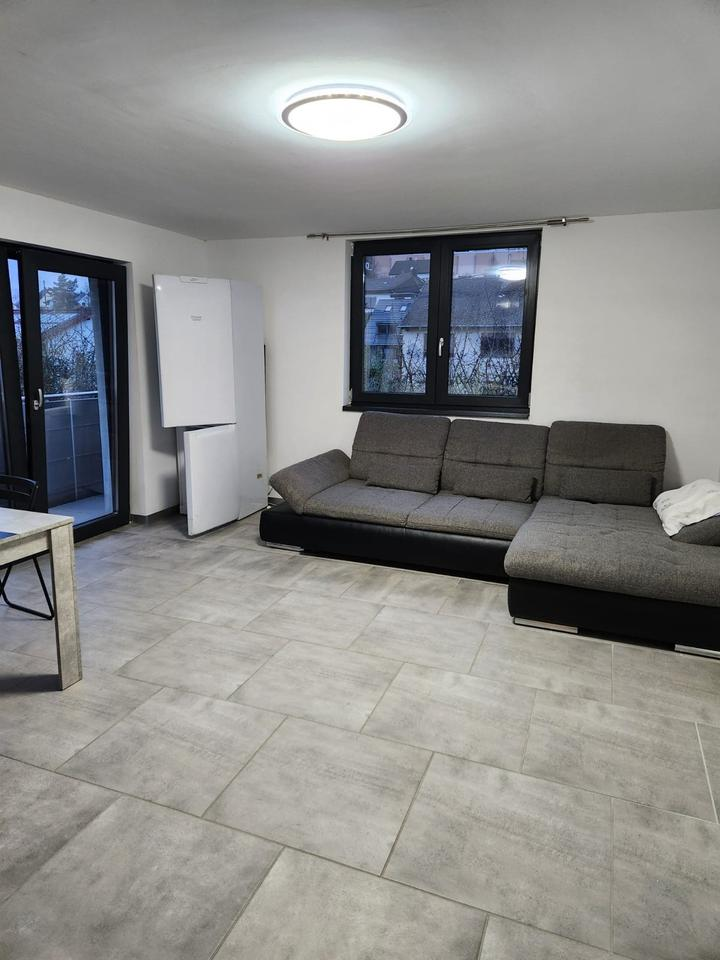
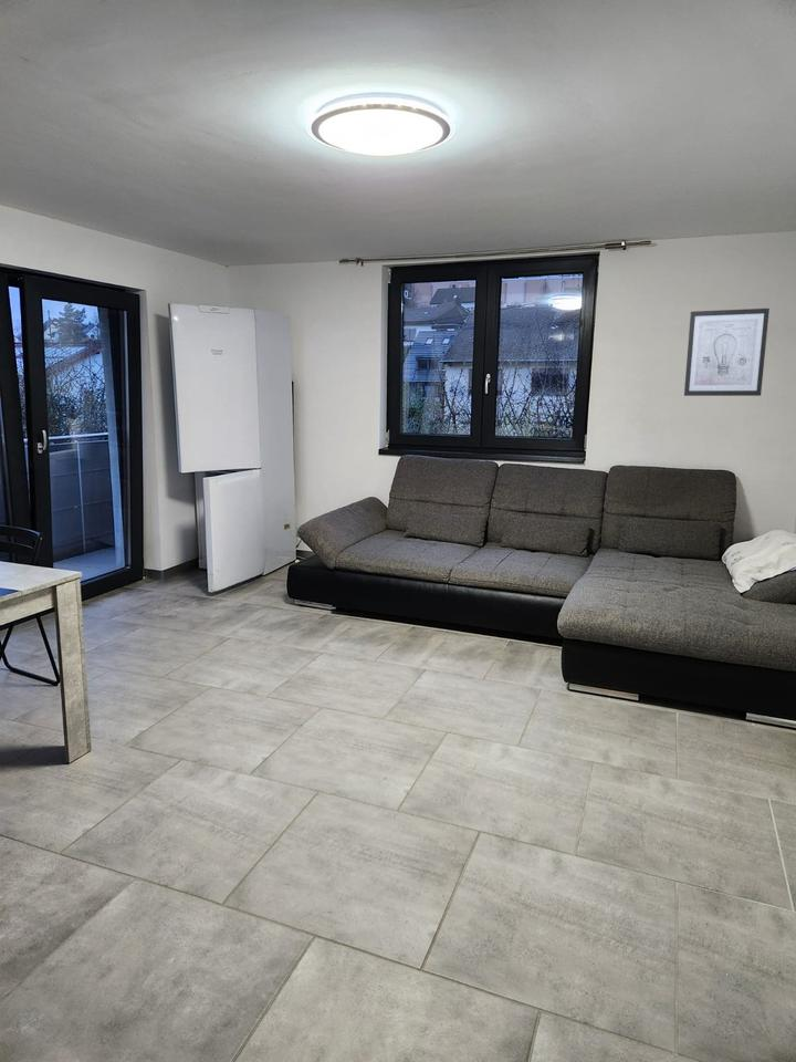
+ wall art [683,308,771,397]
